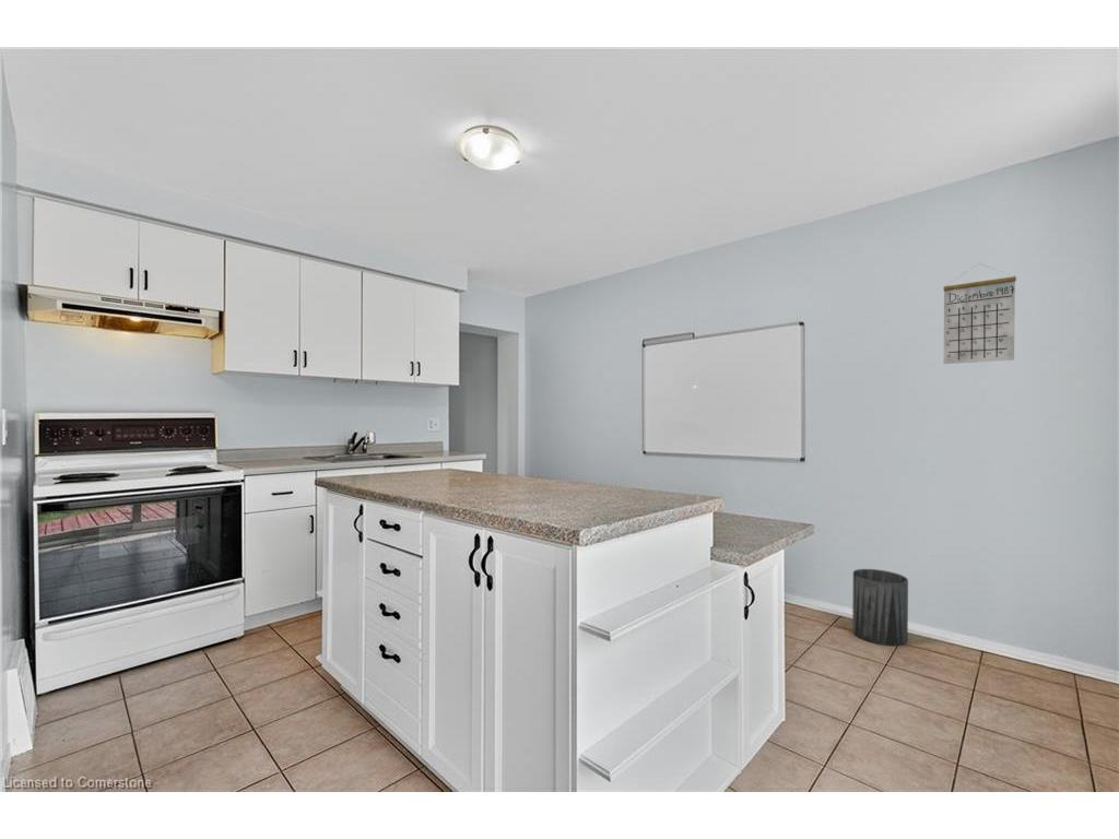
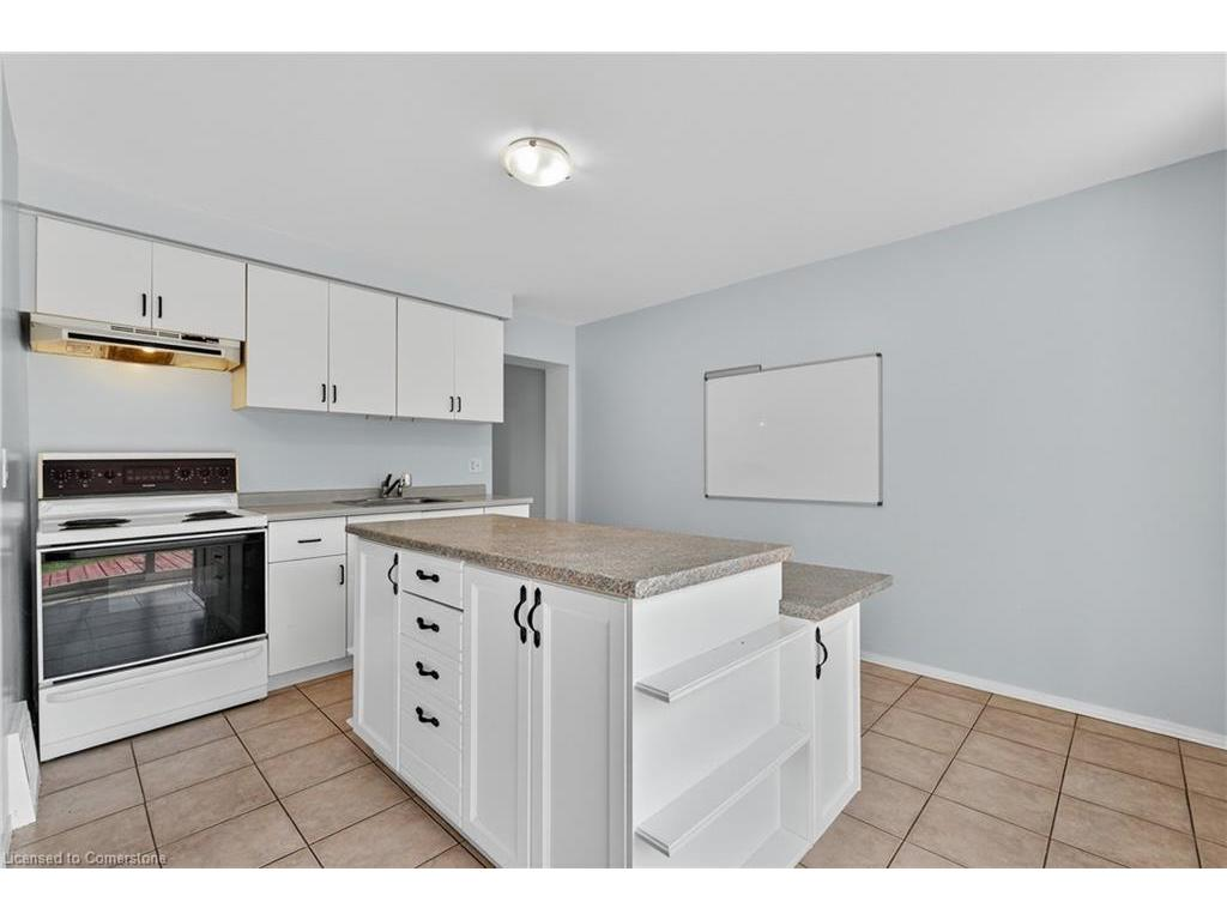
- calendar [943,262,1017,365]
- trash can [851,568,909,647]
